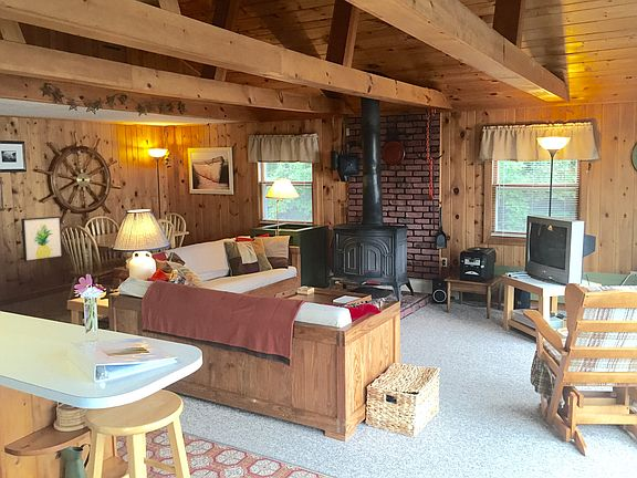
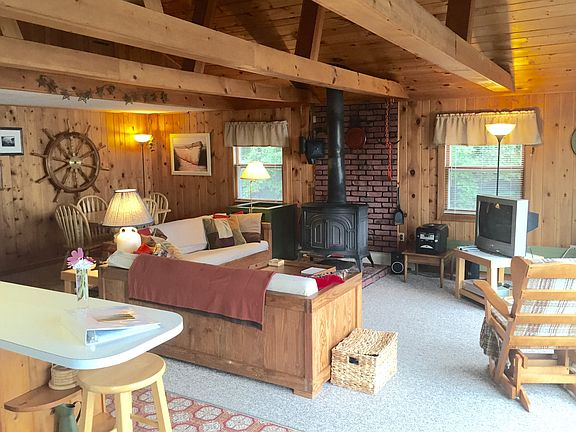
- wall art [20,216,64,263]
